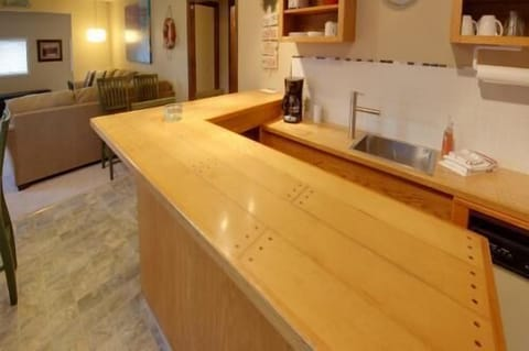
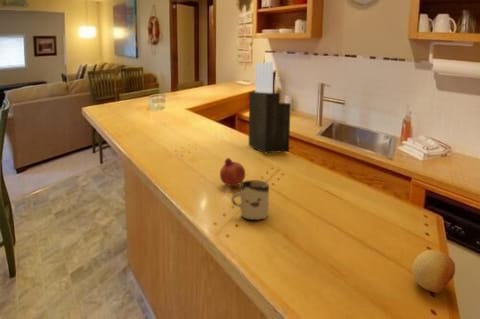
+ fruit [411,249,456,295]
+ fruit [219,157,246,187]
+ cup [231,179,270,221]
+ knife block [248,61,292,154]
